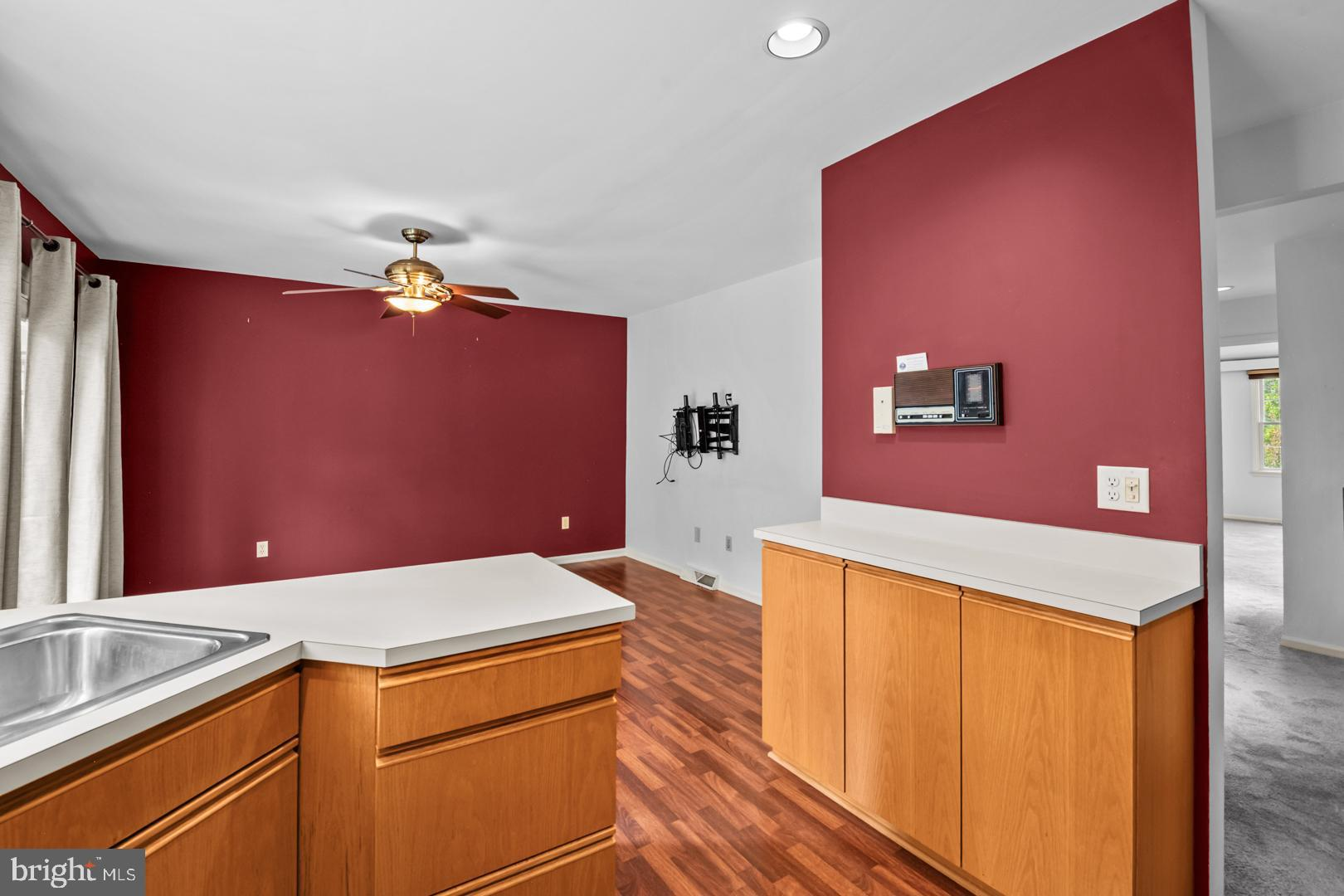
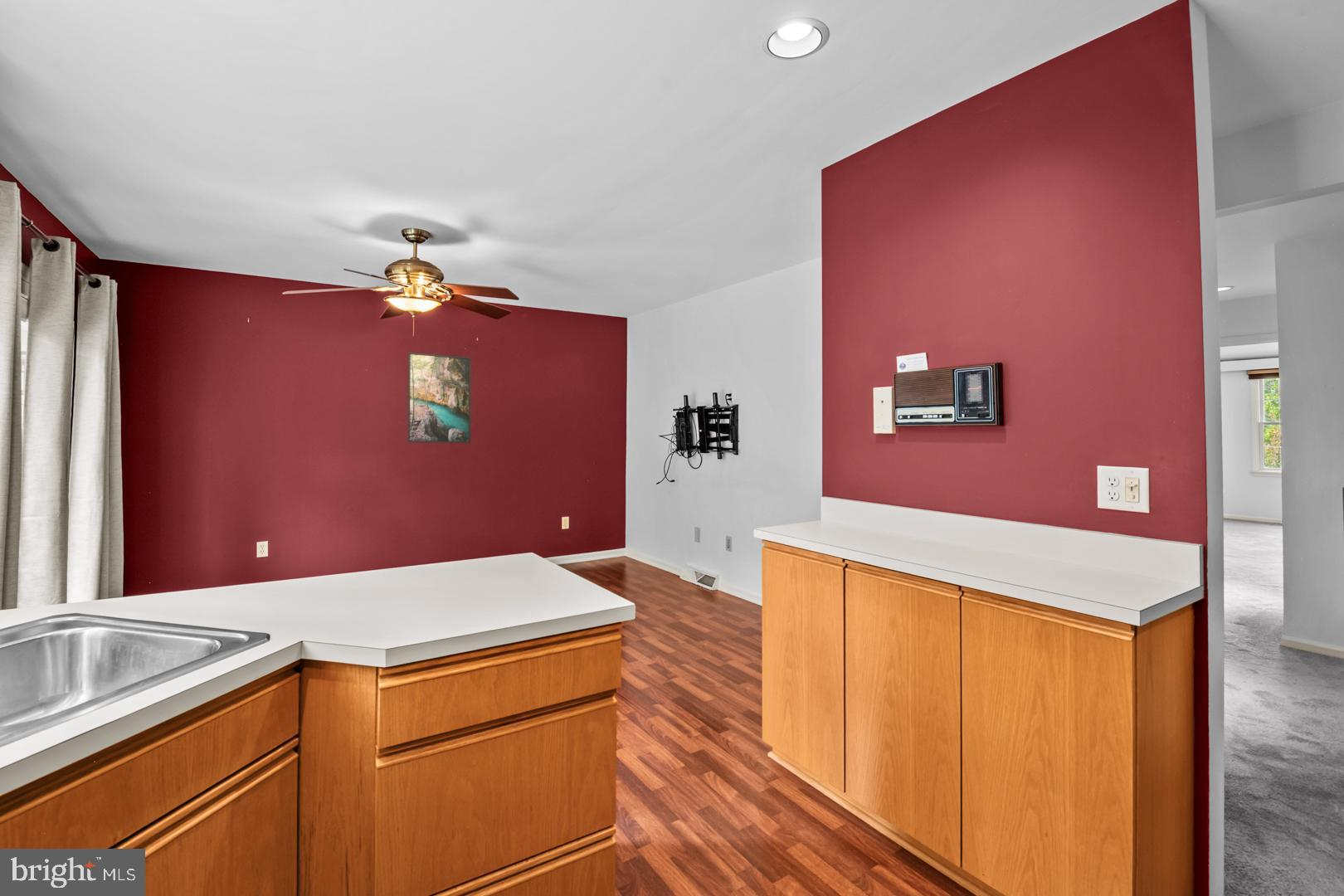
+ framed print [407,352,472,444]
